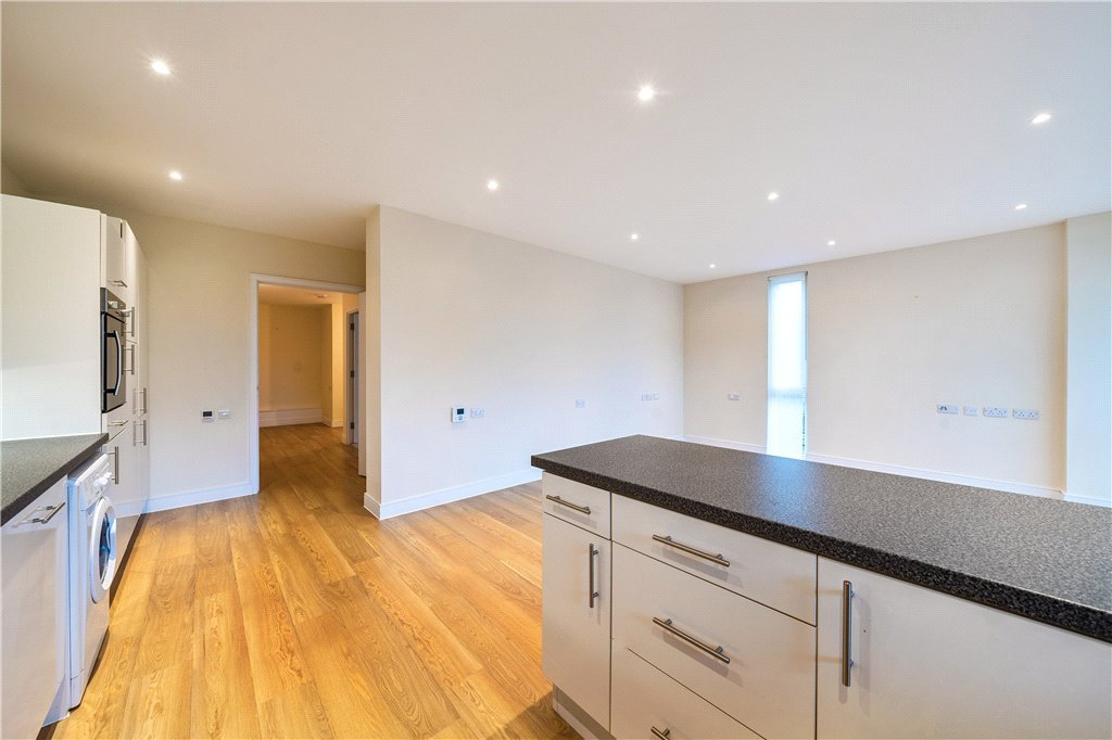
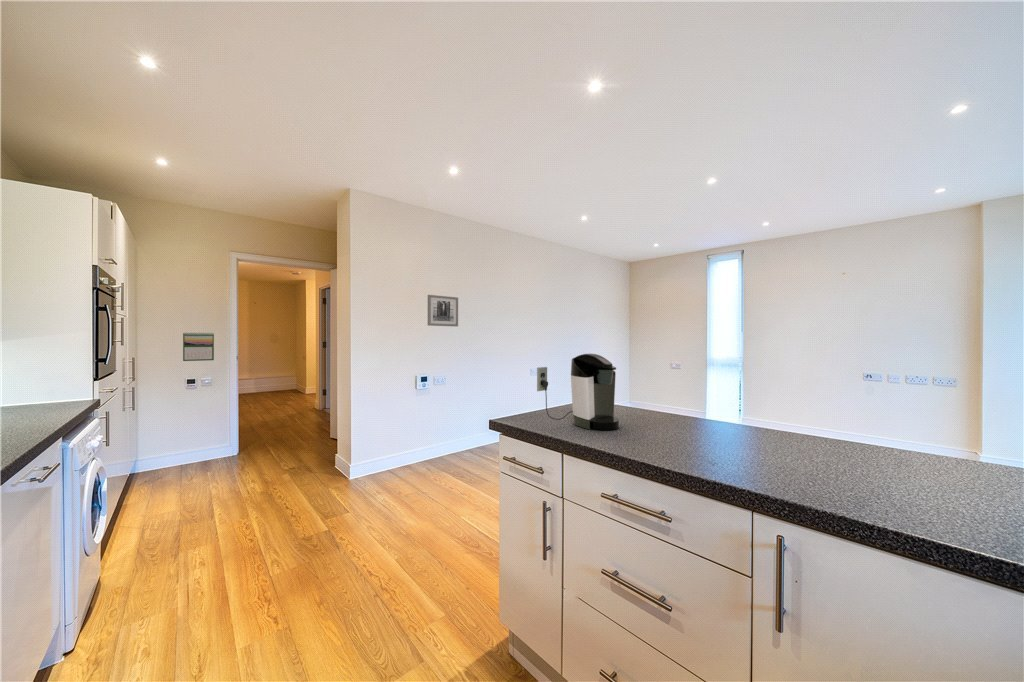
+ wall art [427,294,459,327]
+ calendar [182,332,215,362]
+ coffee maker [536,353,621,431]
